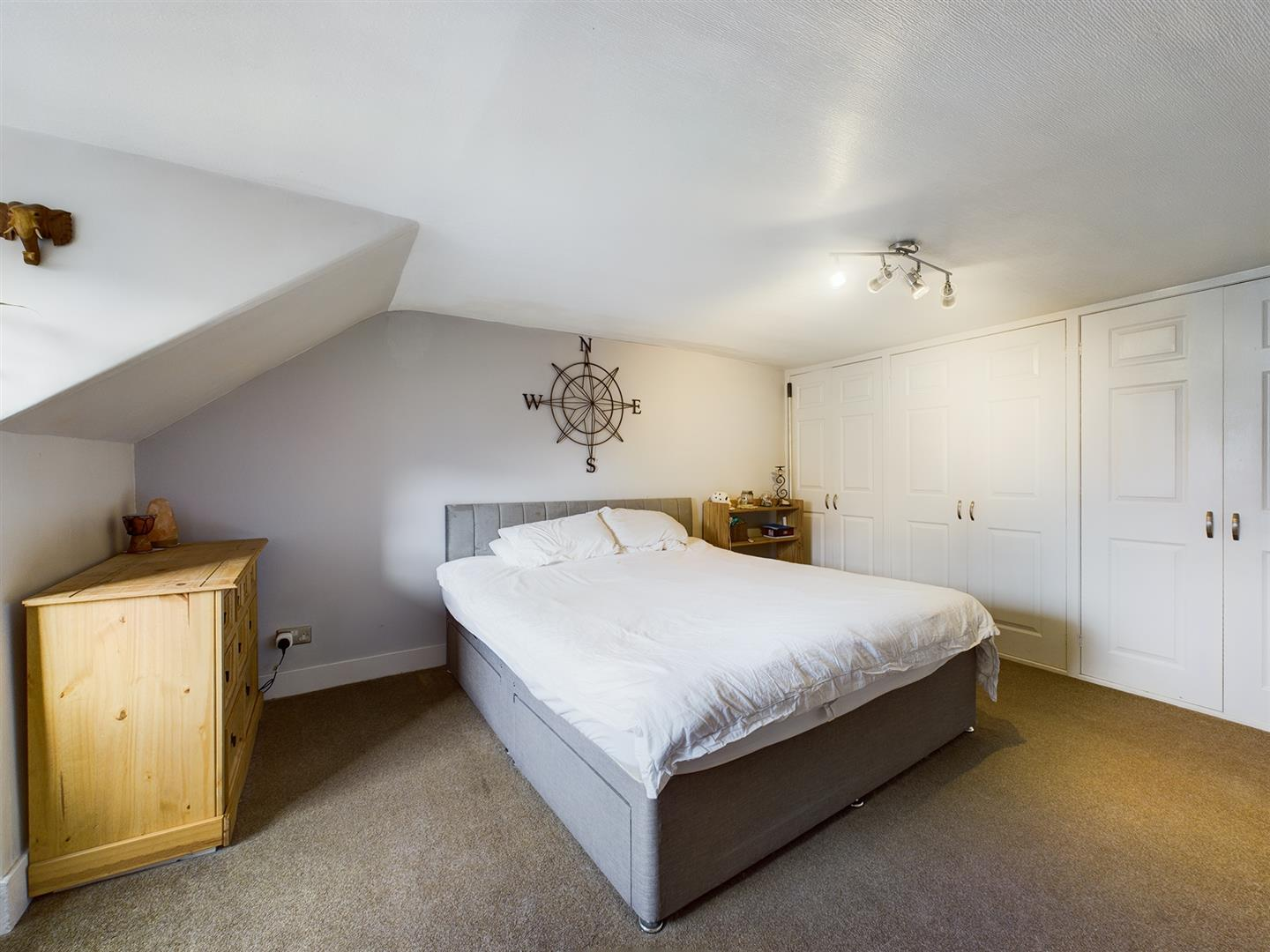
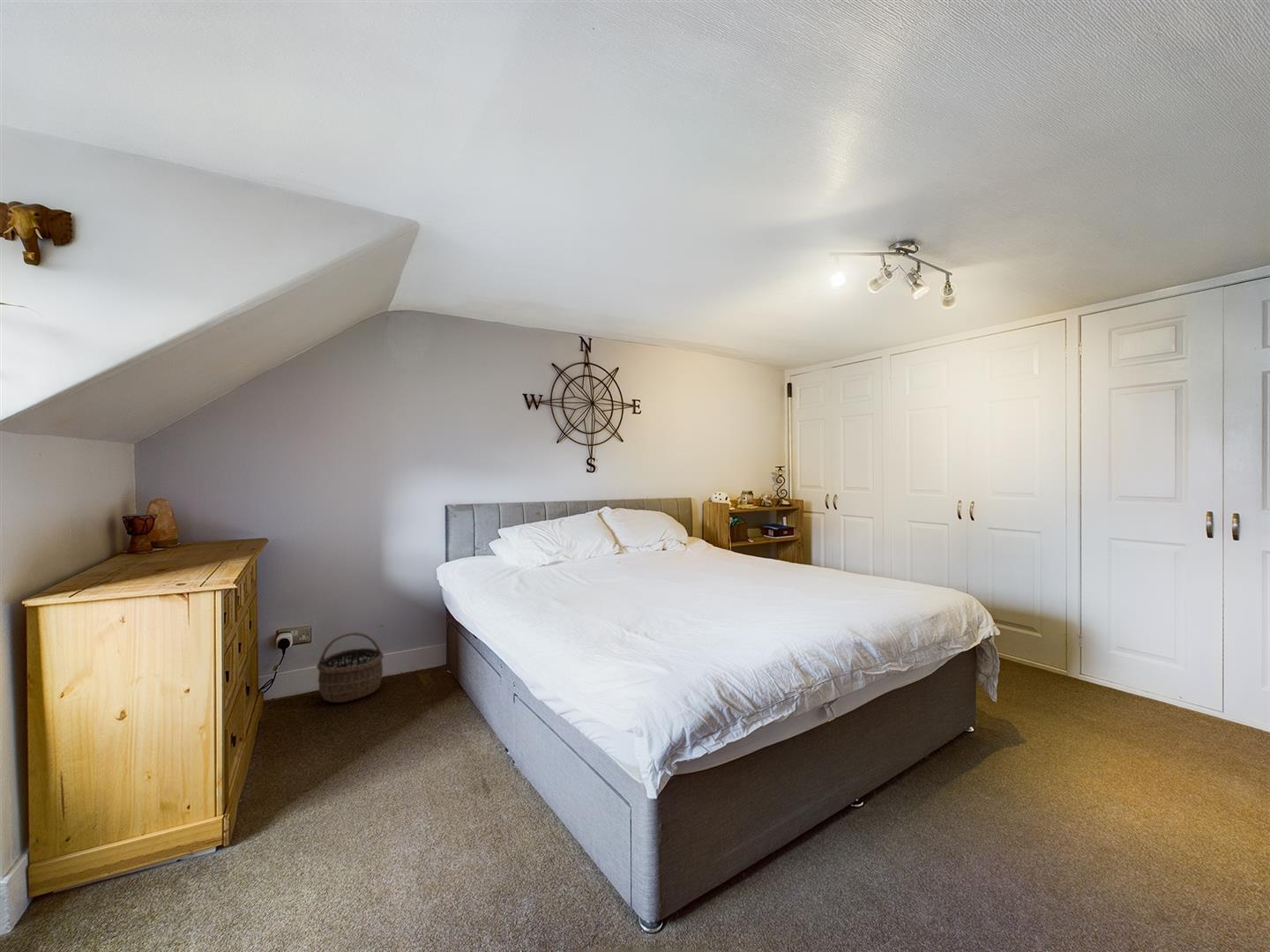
+ wicker basket [316,632,385,703]
